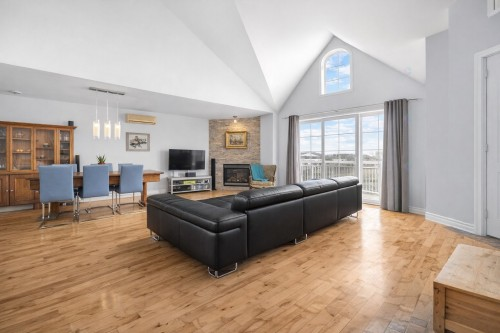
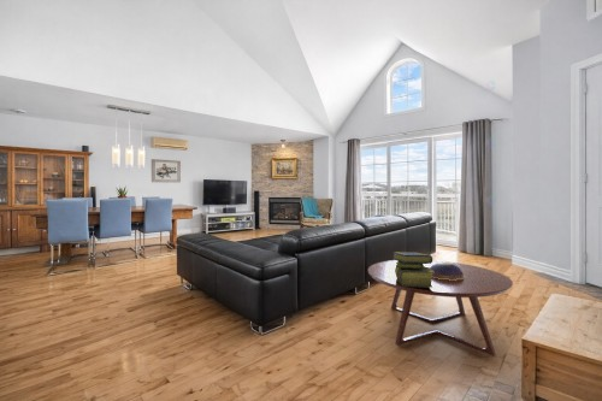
+ coffee table [367,259,514,358]
+ decorative bowl [430,260,465,281]
+ stack of books [391,250,433,288]
